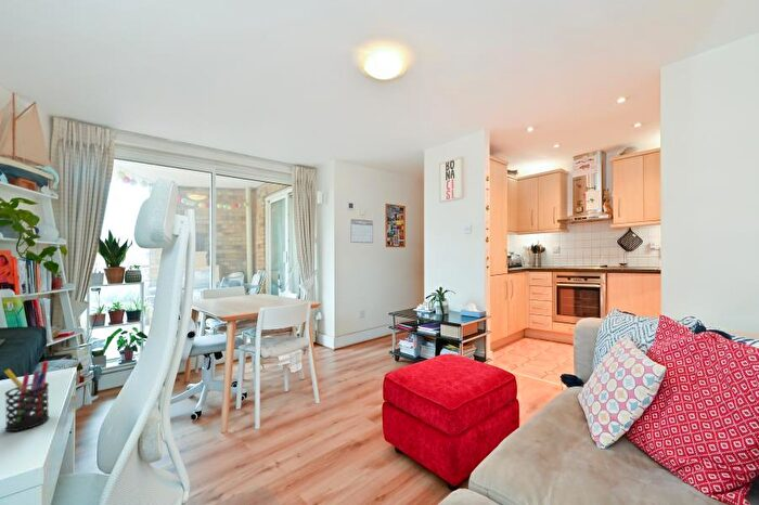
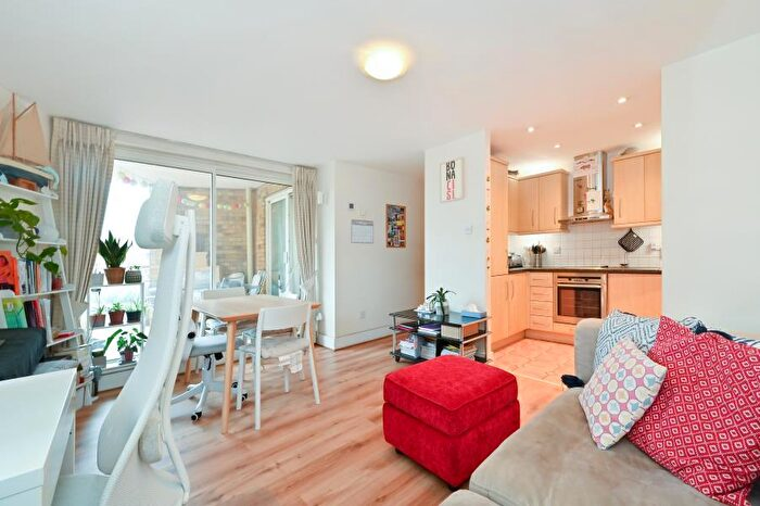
- pen holder [3,360,50,432]
